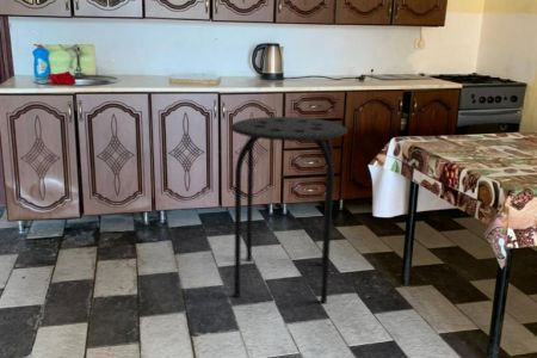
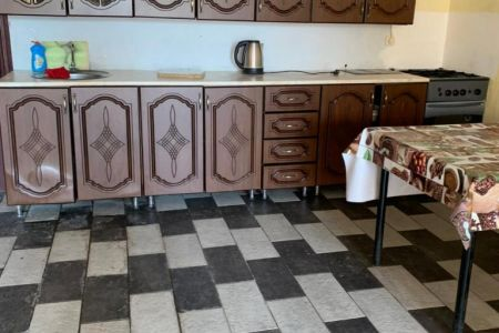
- stool [229,116,348,304]
